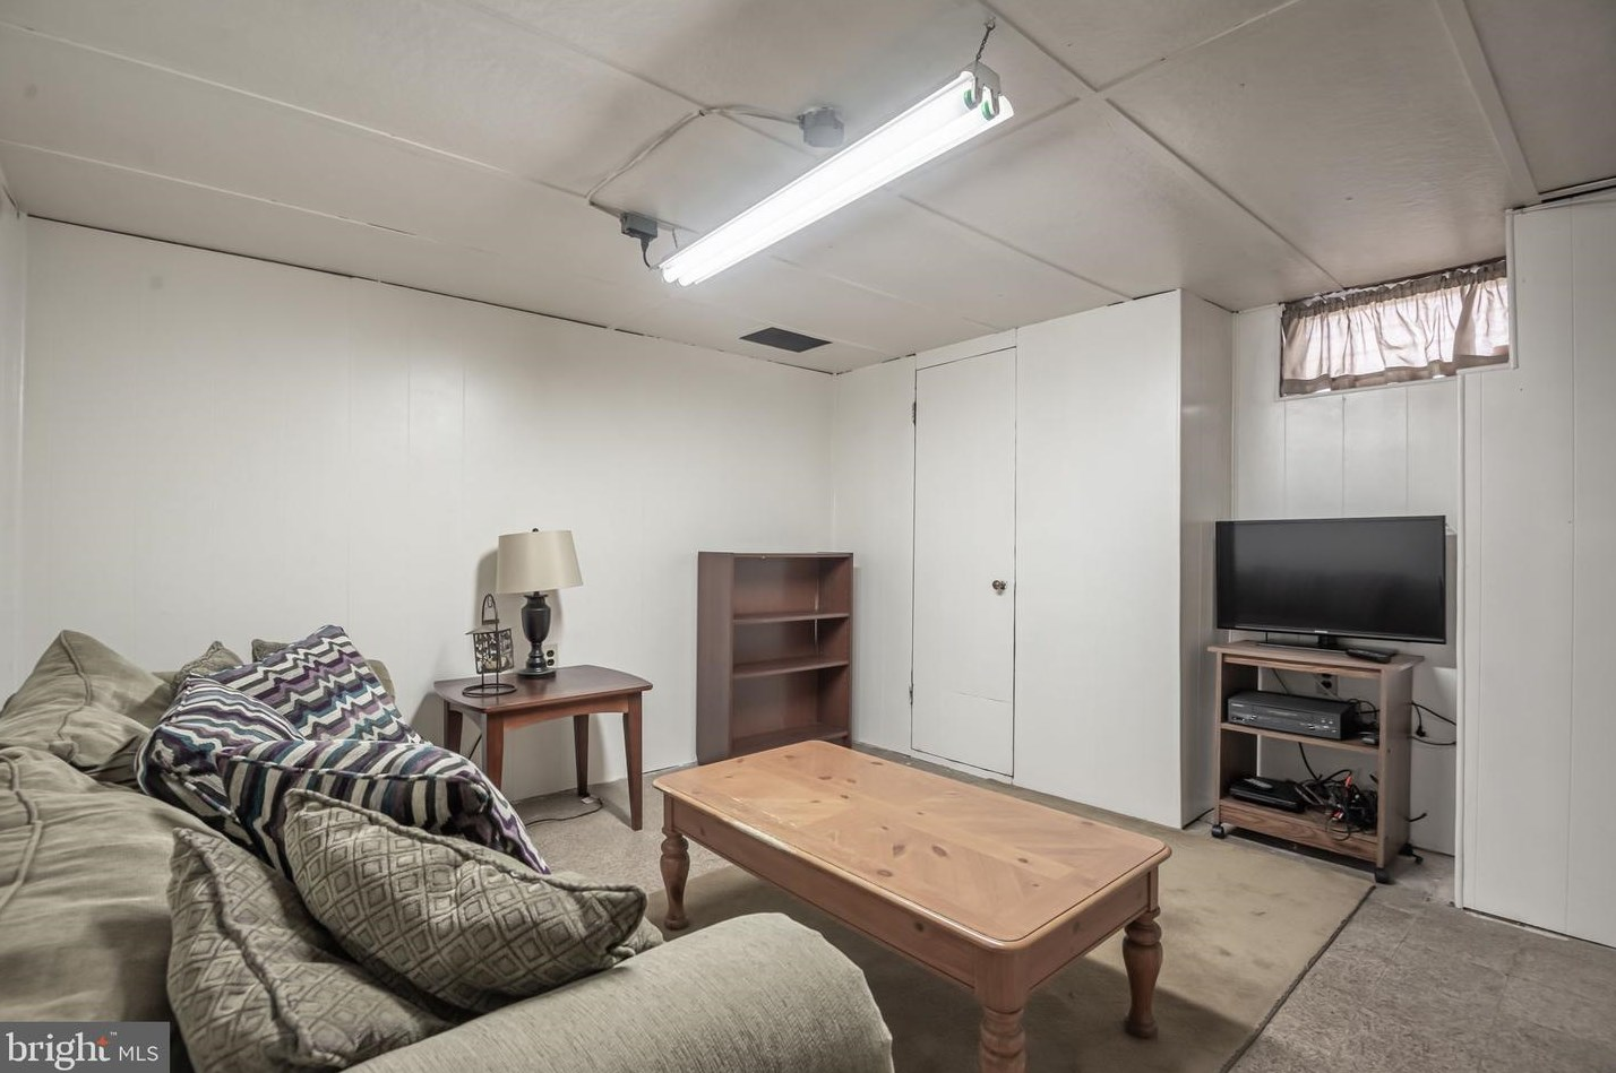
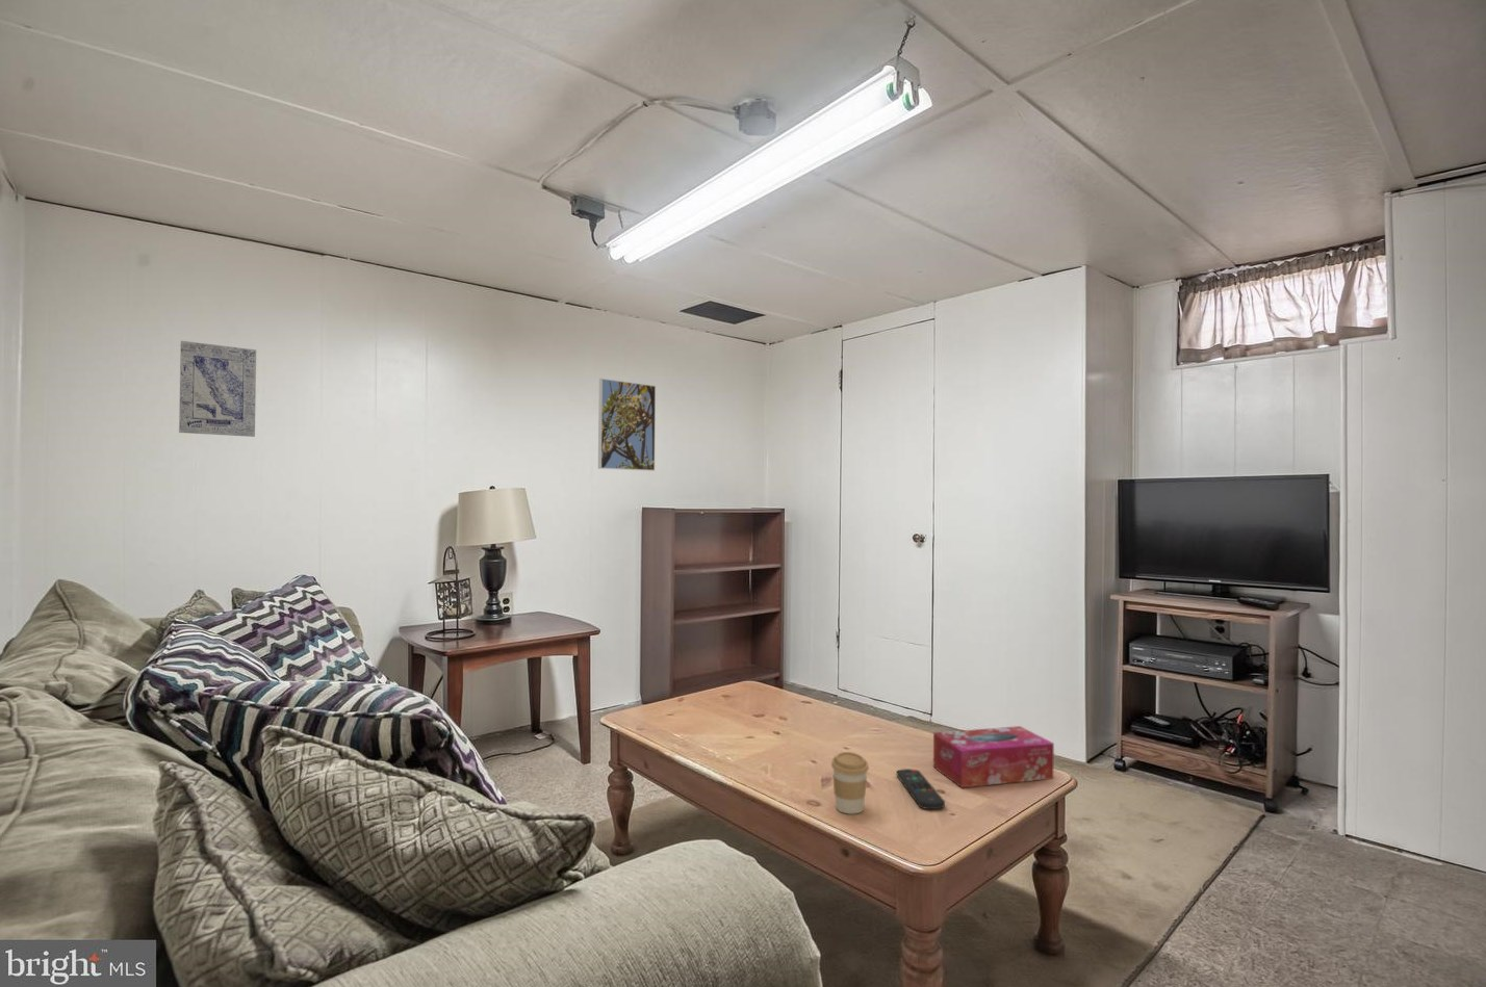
+ tissue box [932,725,1055,789]
+ remote control [896,768,946,810]
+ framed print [597,378,657,473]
+ wall art [178,340,257,437]
+ coffee cup [831,751,870,815]
